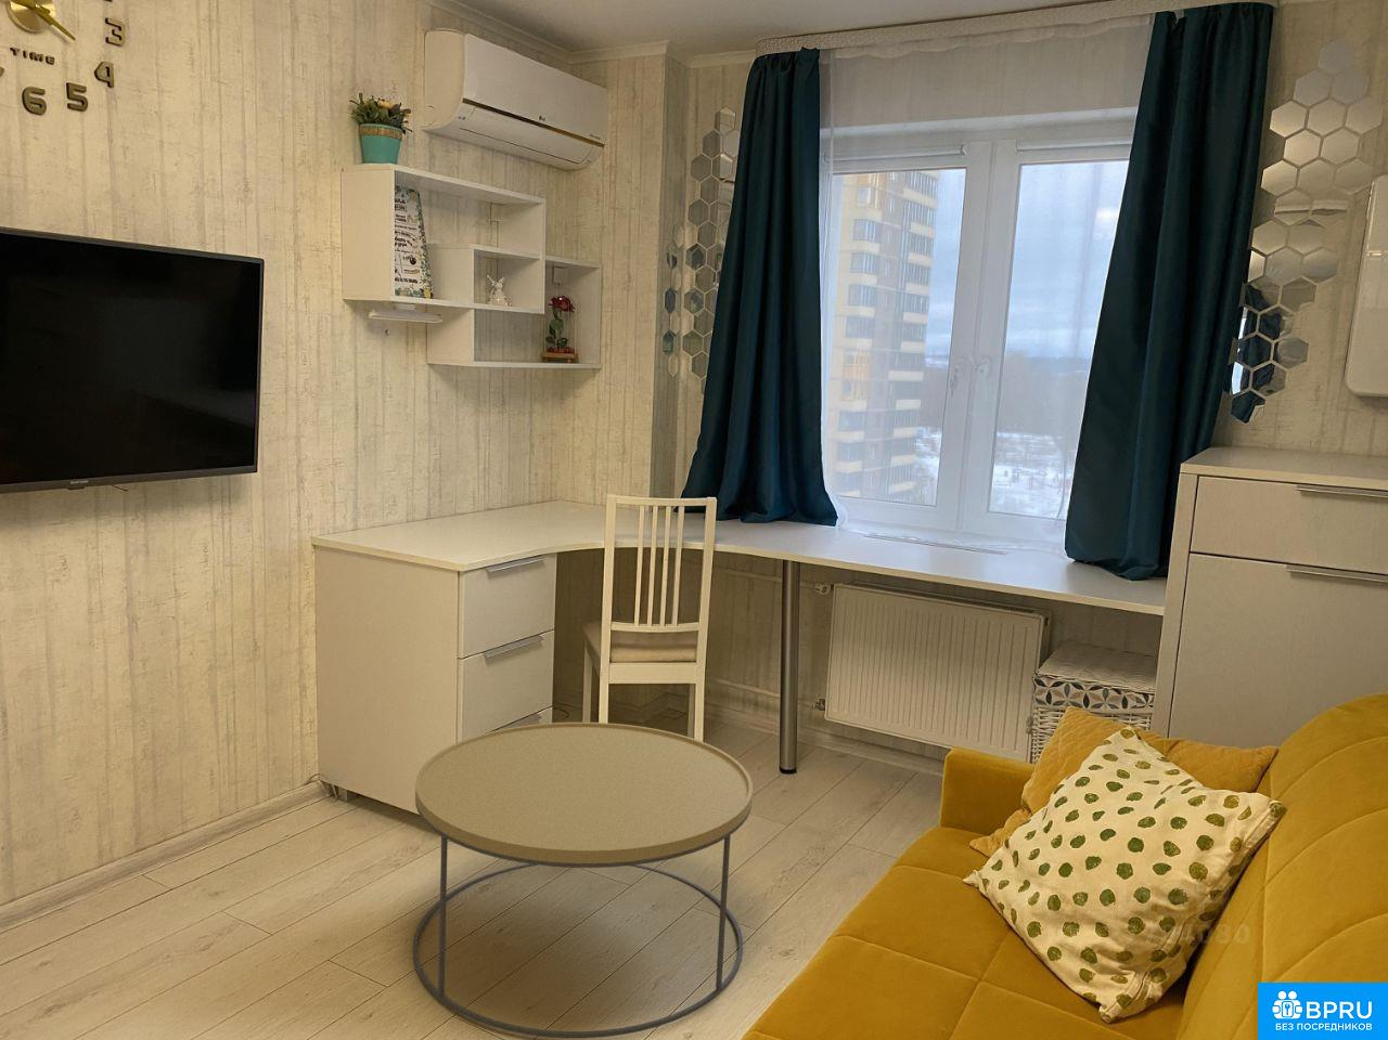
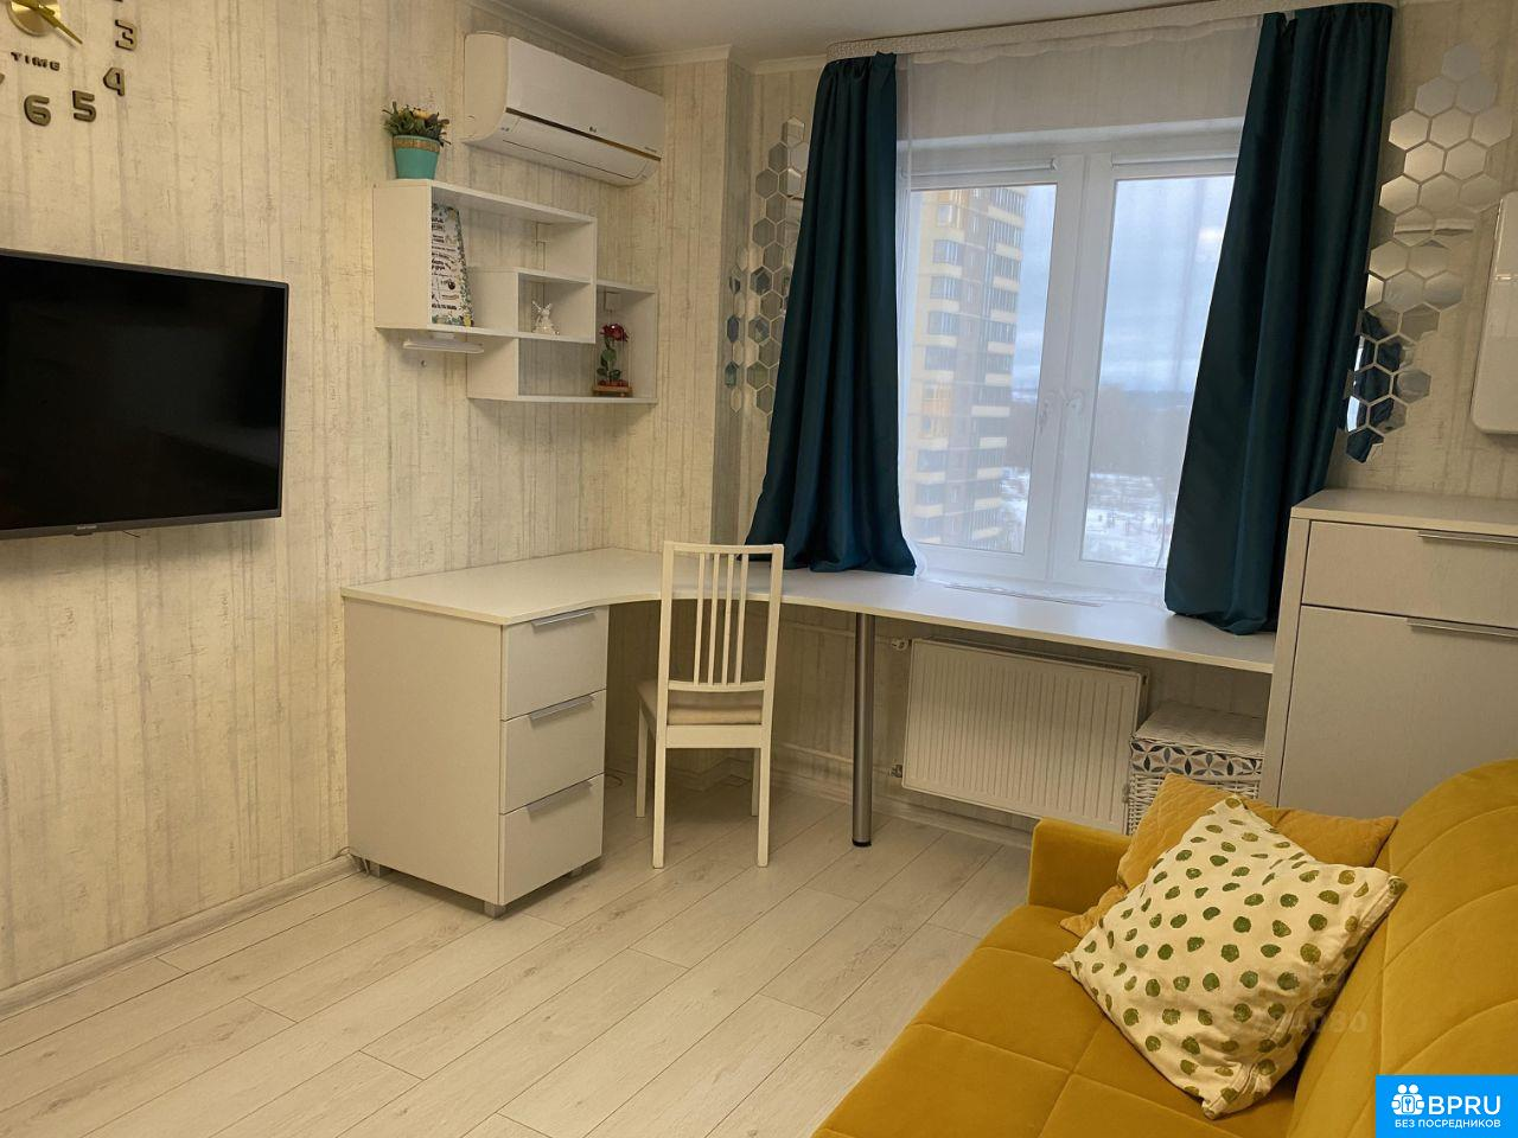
- coffee table [412,721,754,1039]
